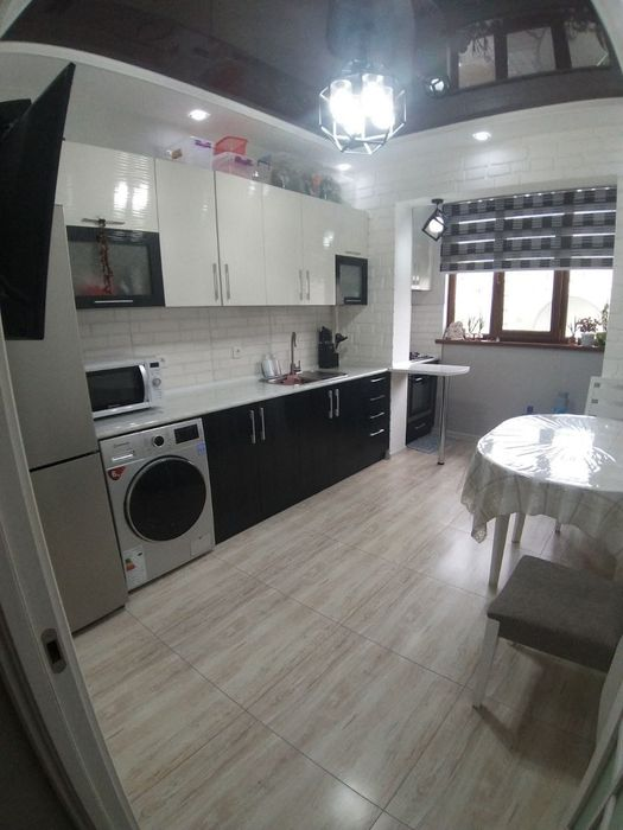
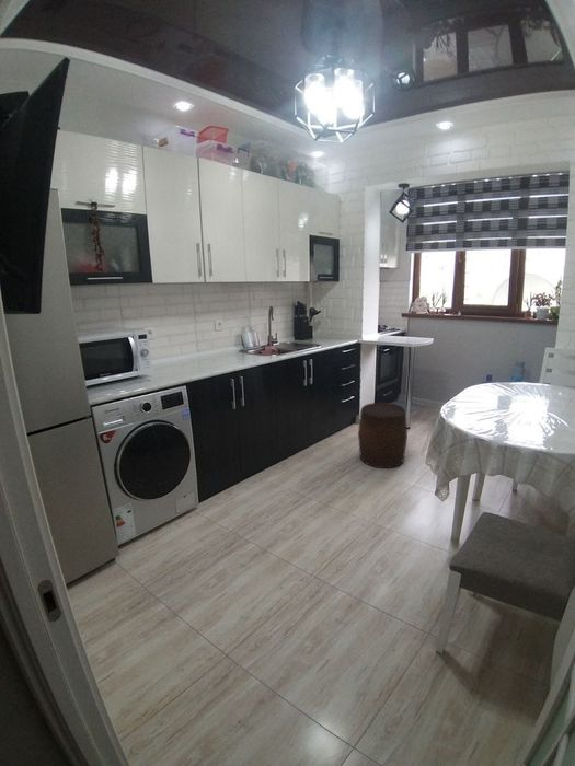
+ stool [357,402,409,469]
